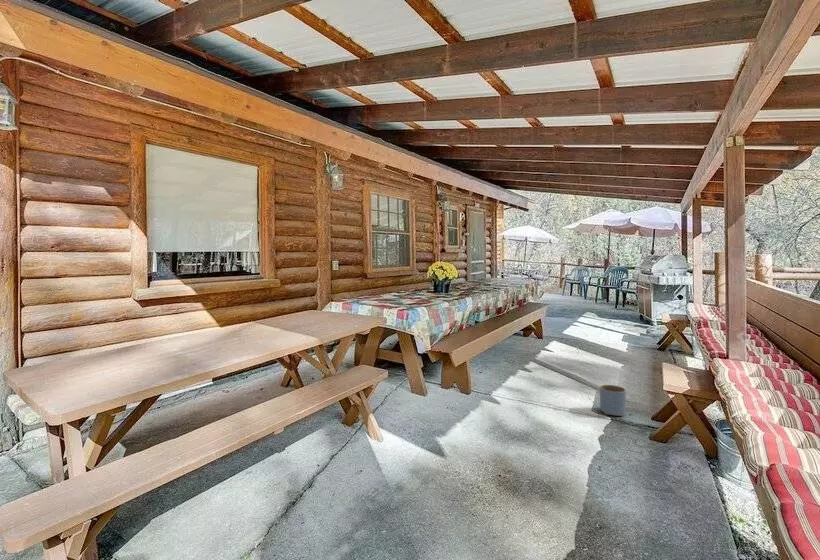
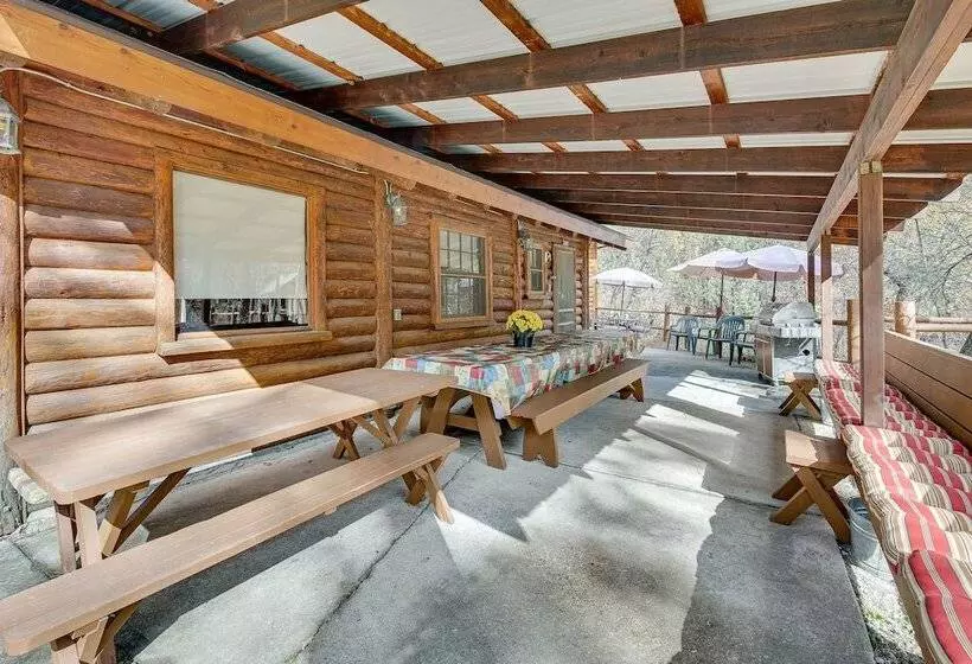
- planter [599,384,627,417]
